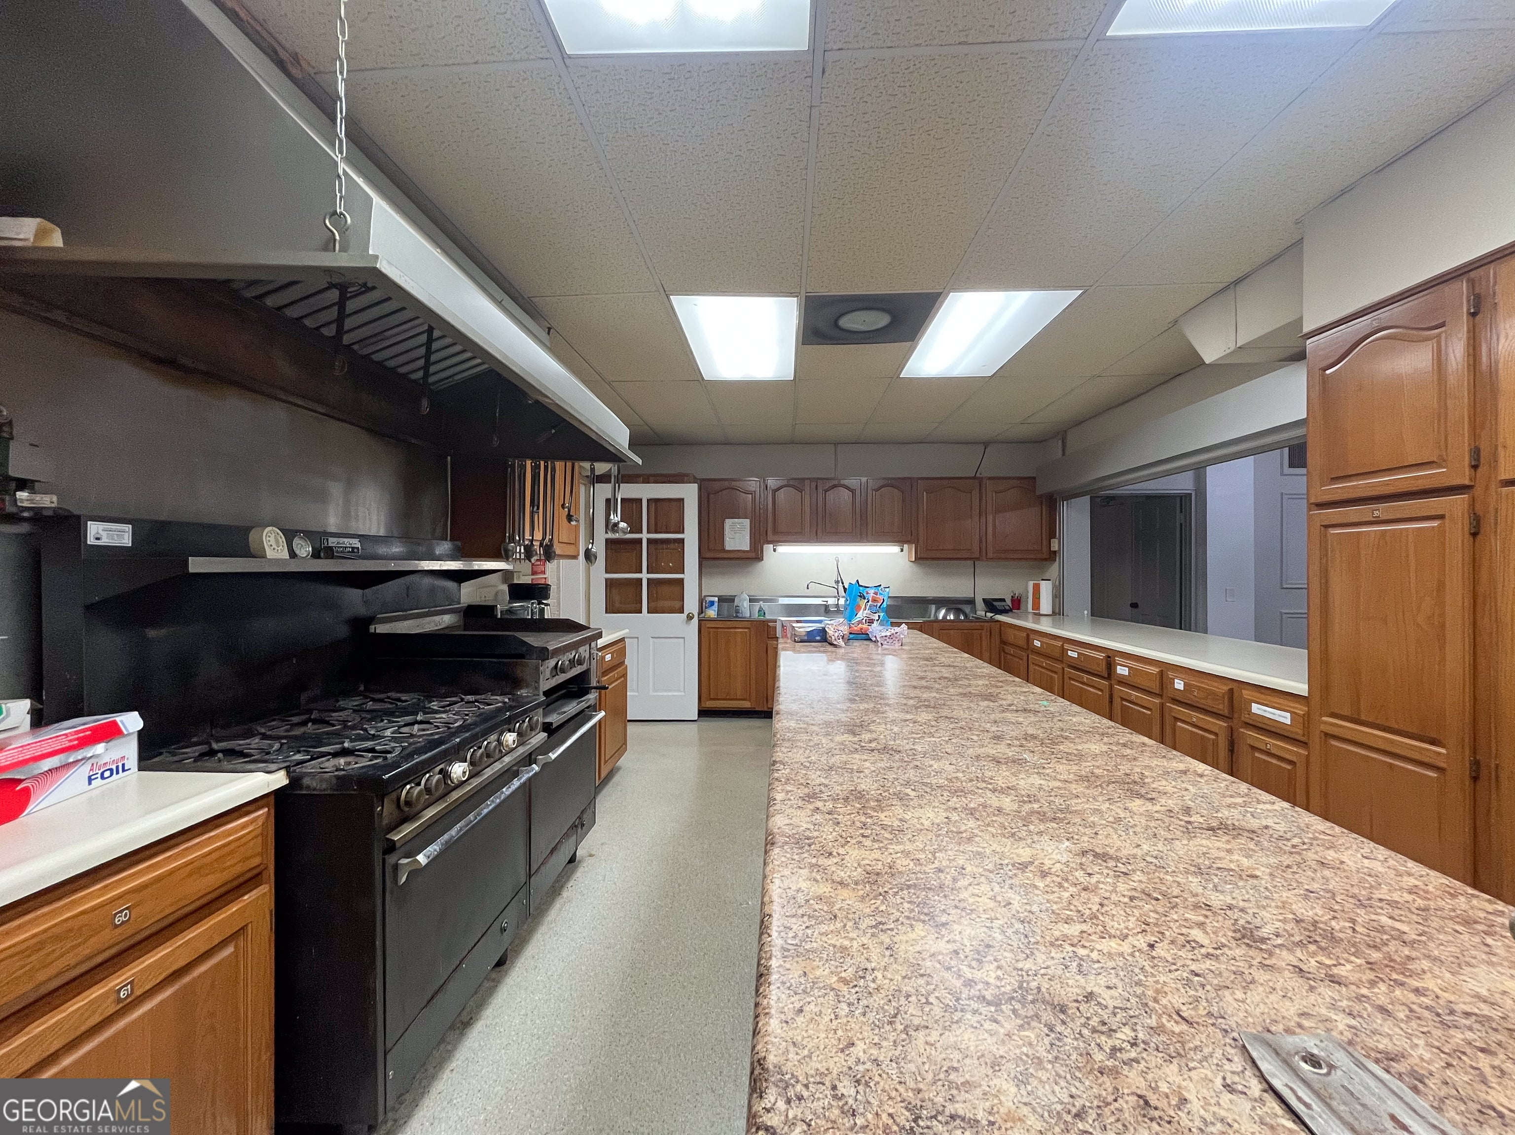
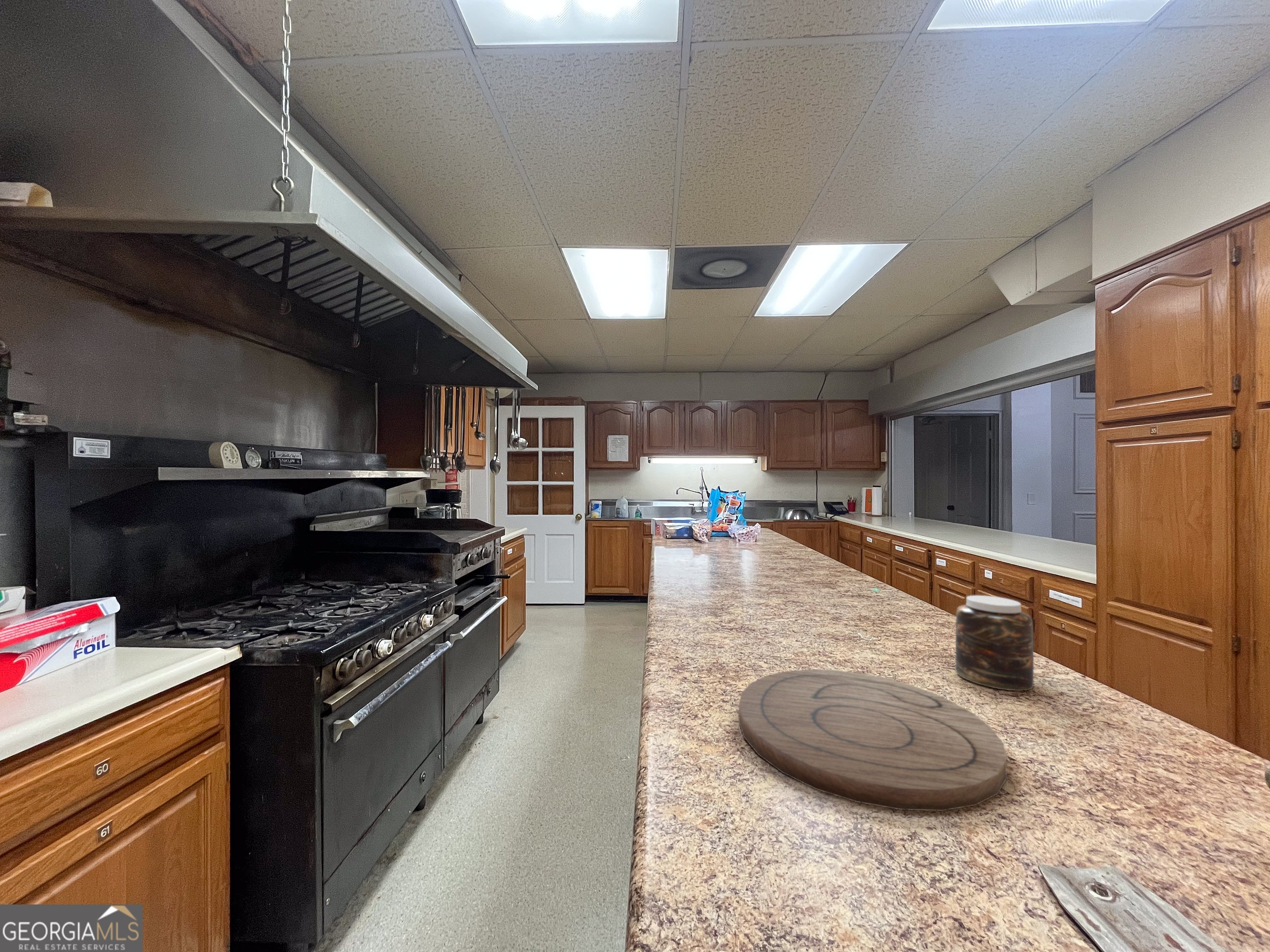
+ jar [955,595,1034,691]
+ cutting board [738,669,1007,812]
